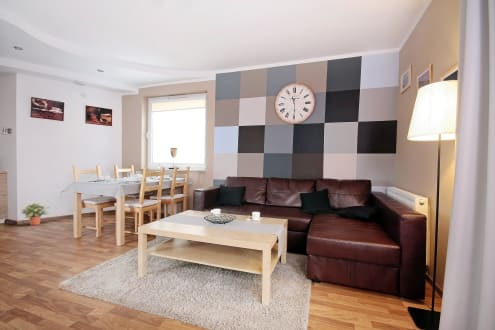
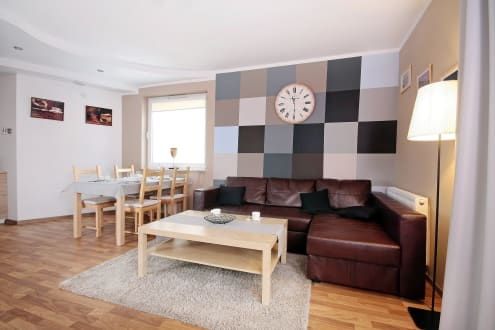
- potted plant [21,202,51,226]
